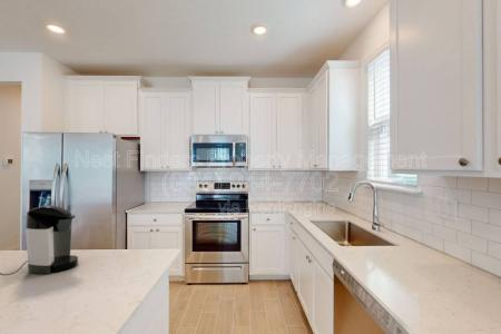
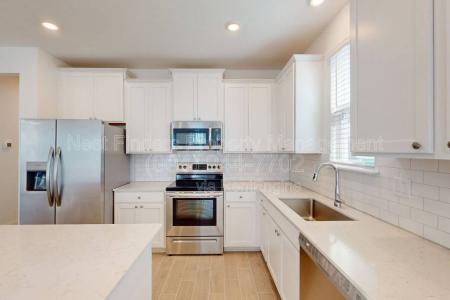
- coffee maker [0,205,79,276]
